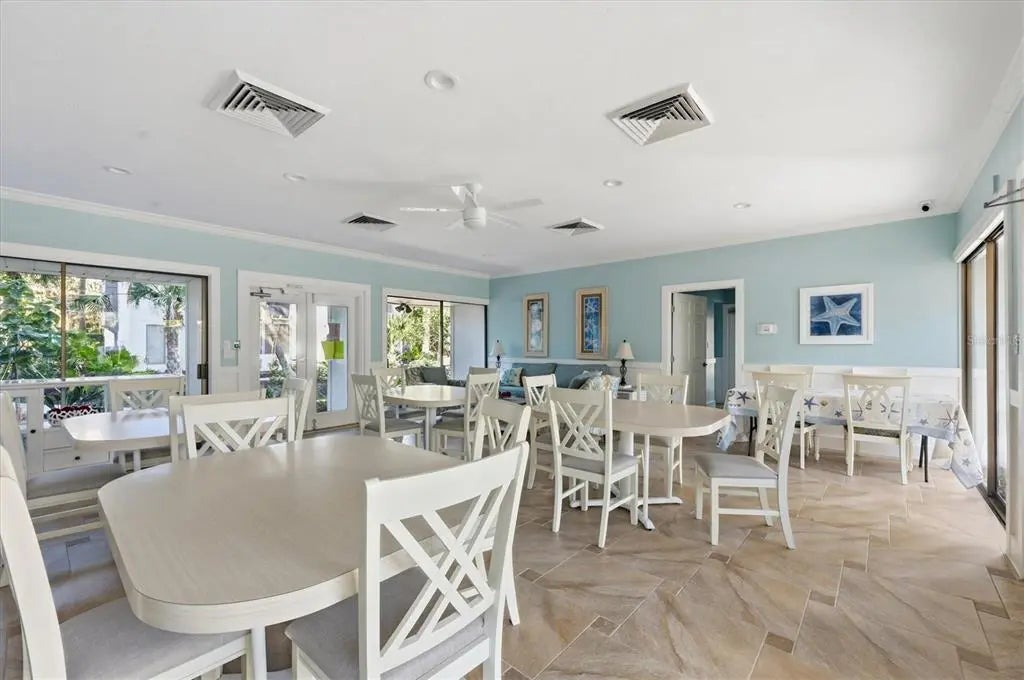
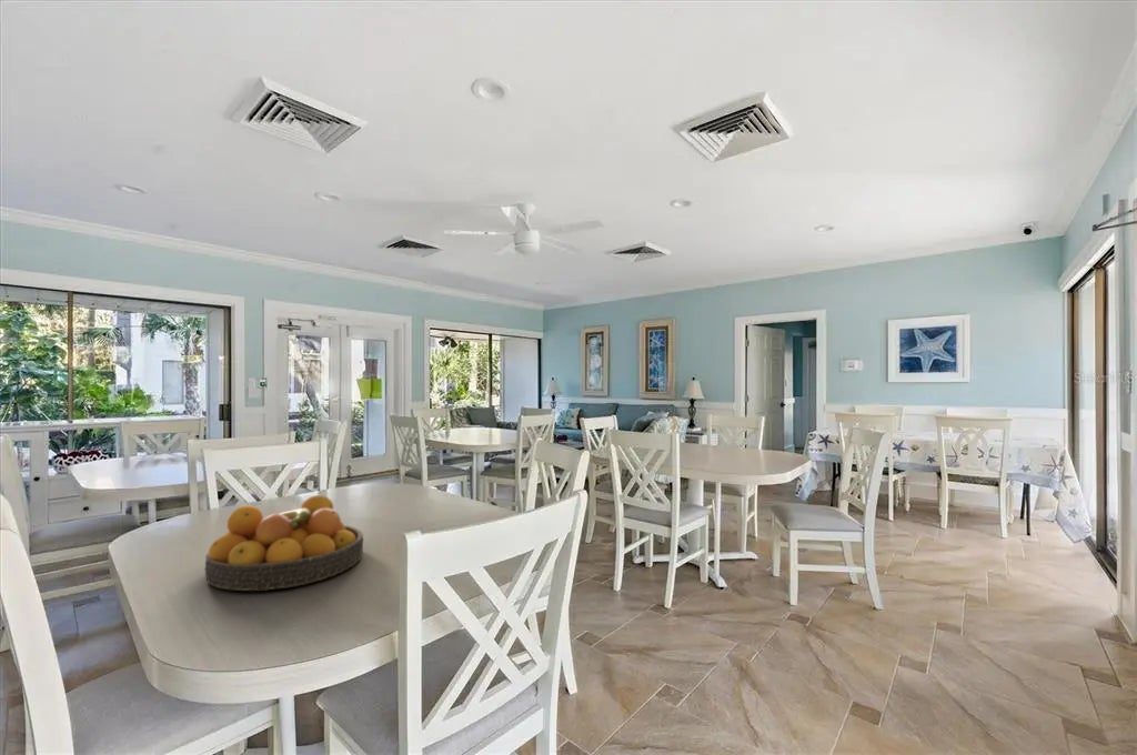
+ fruit bowl [203,494,364,592]
